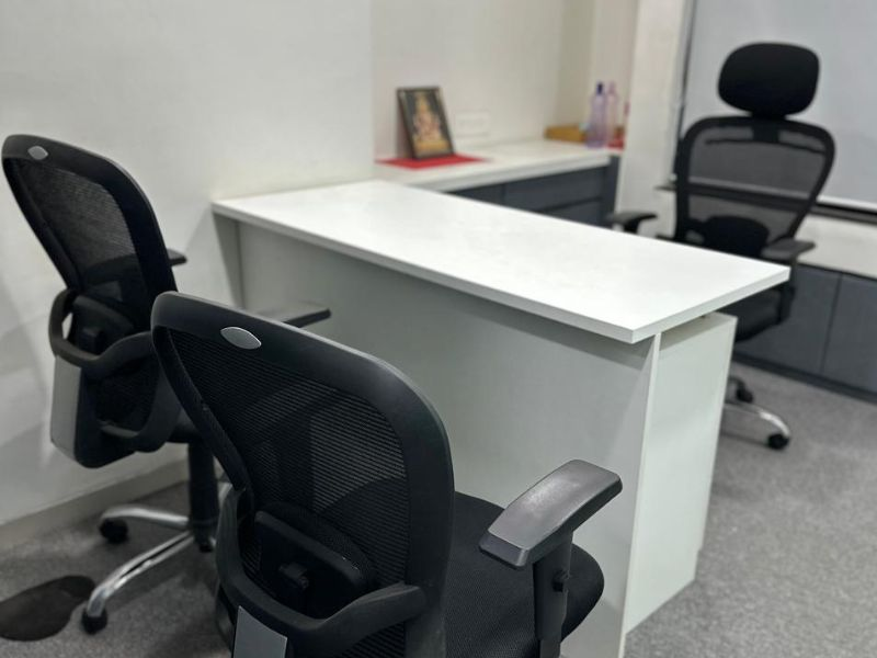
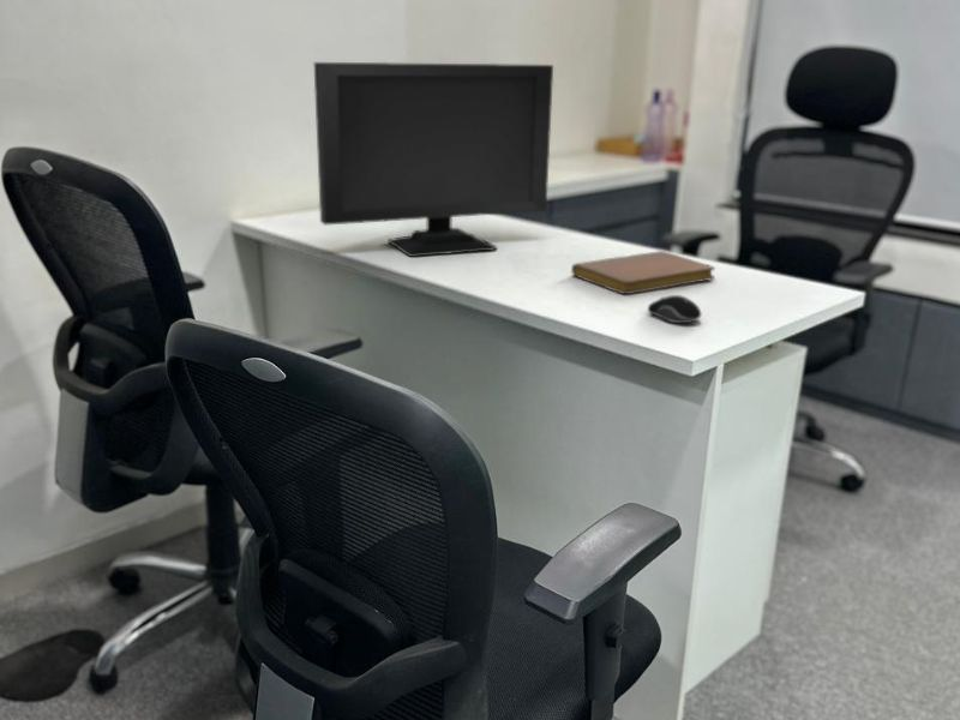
+ computer monitor [313,61,554,258]
+ computer mouse [647,294,703,324]
+ notebook [570,250,716,295]
